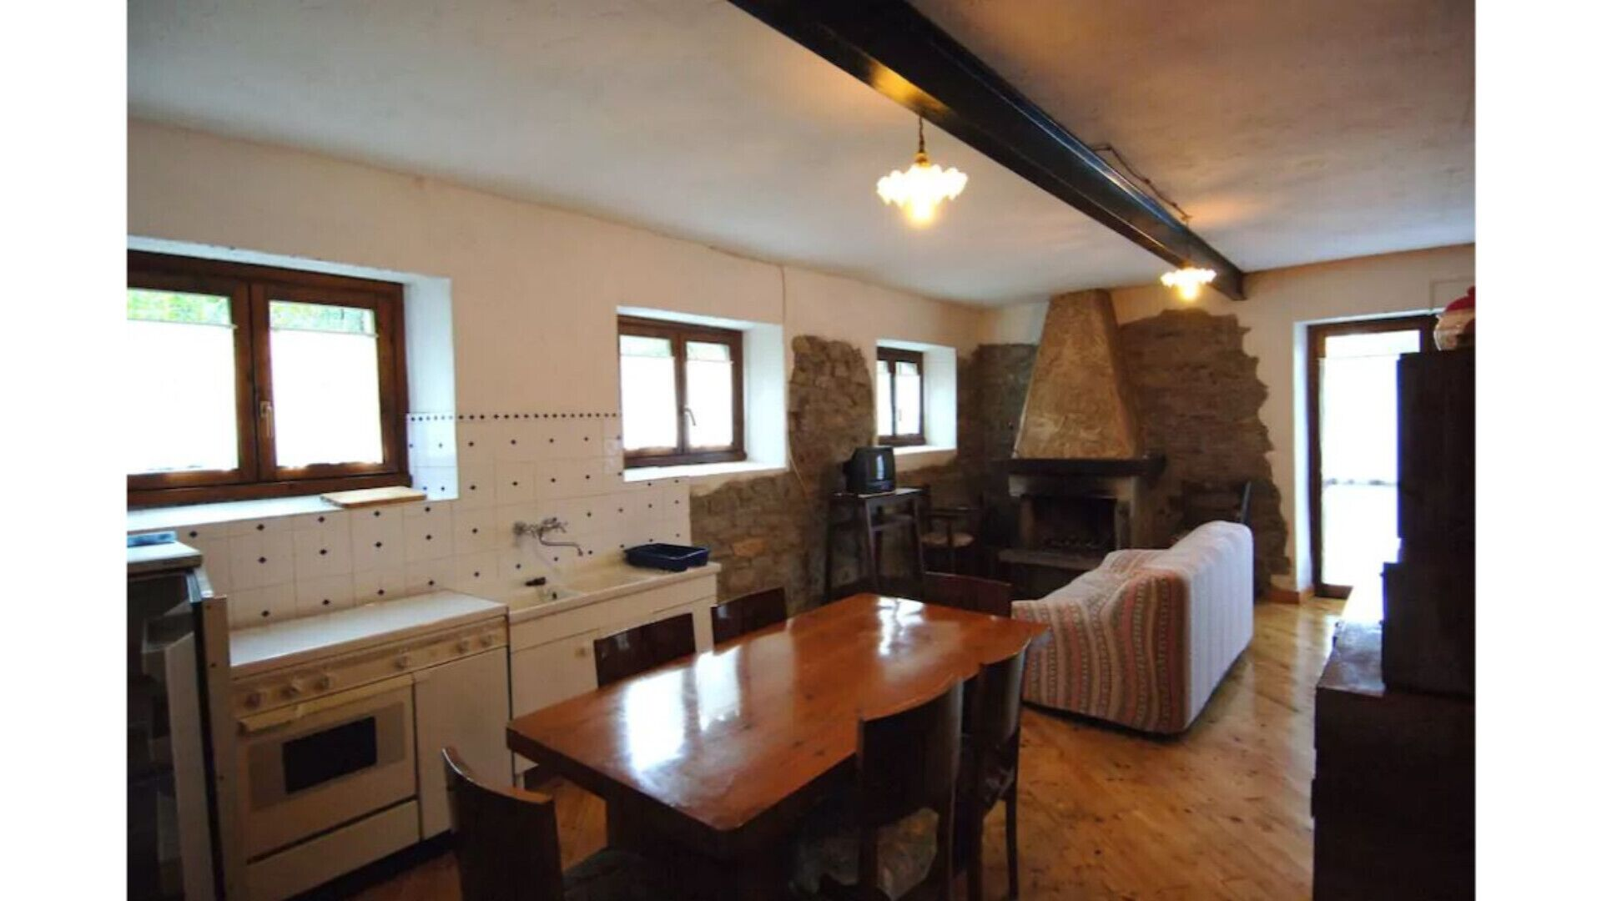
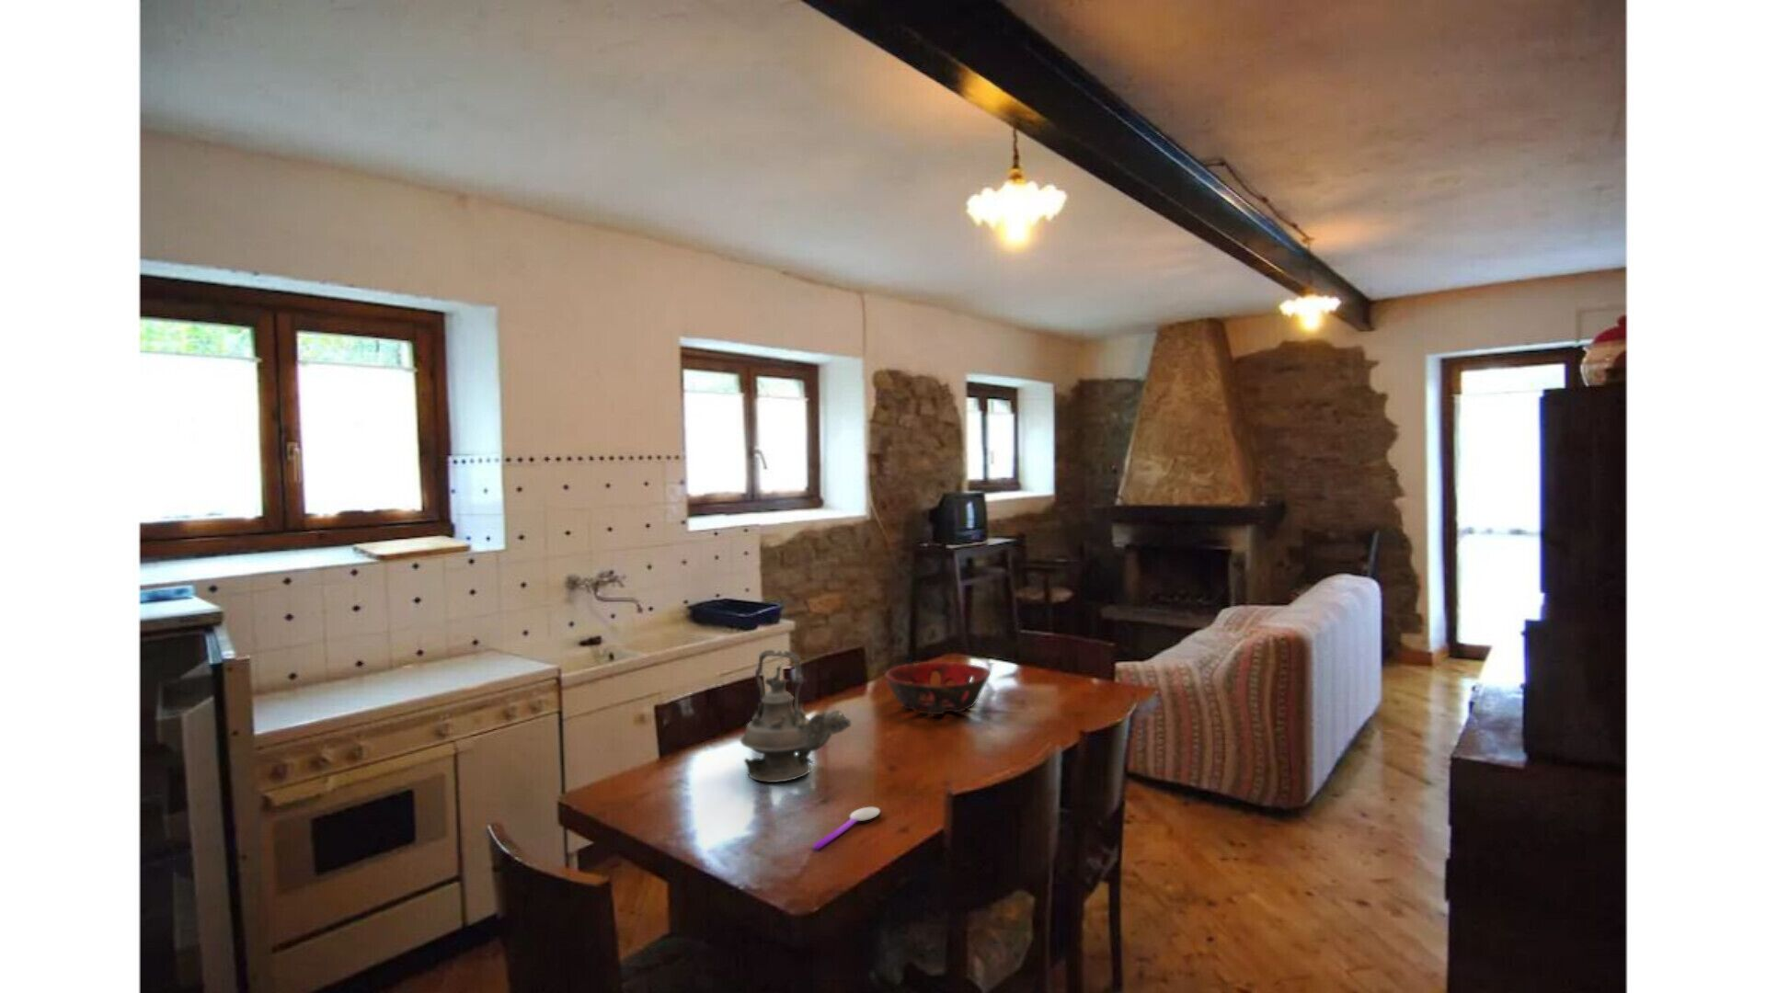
+ spoon [813,806,881,850]
+ decorative bowl [884,661,991,715]
+ teapot [740,649,853,783]
